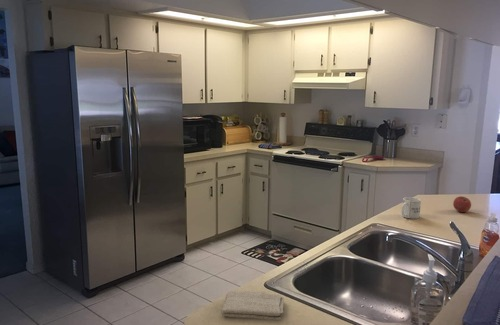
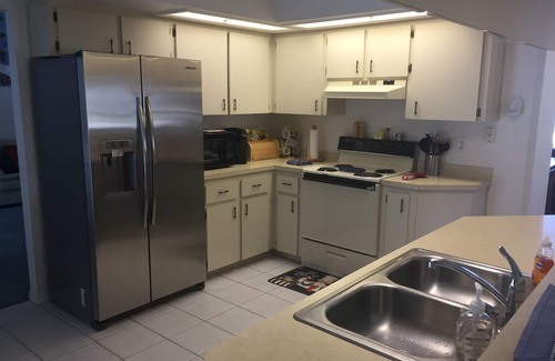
- washcloth [220,290,285,322]
- apple [452,195,472,213]
- mug [400,196,422,220]
